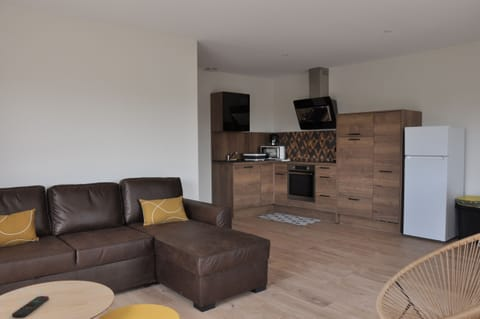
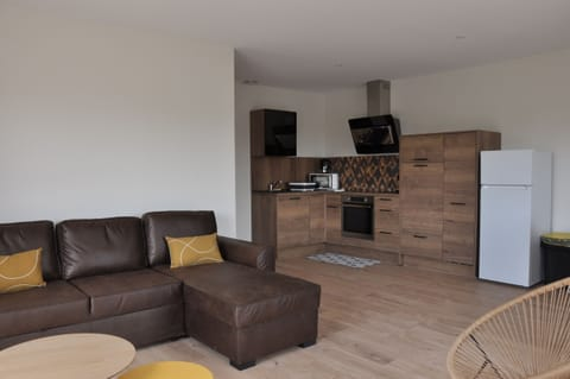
- remote control [11,295,50,319]
